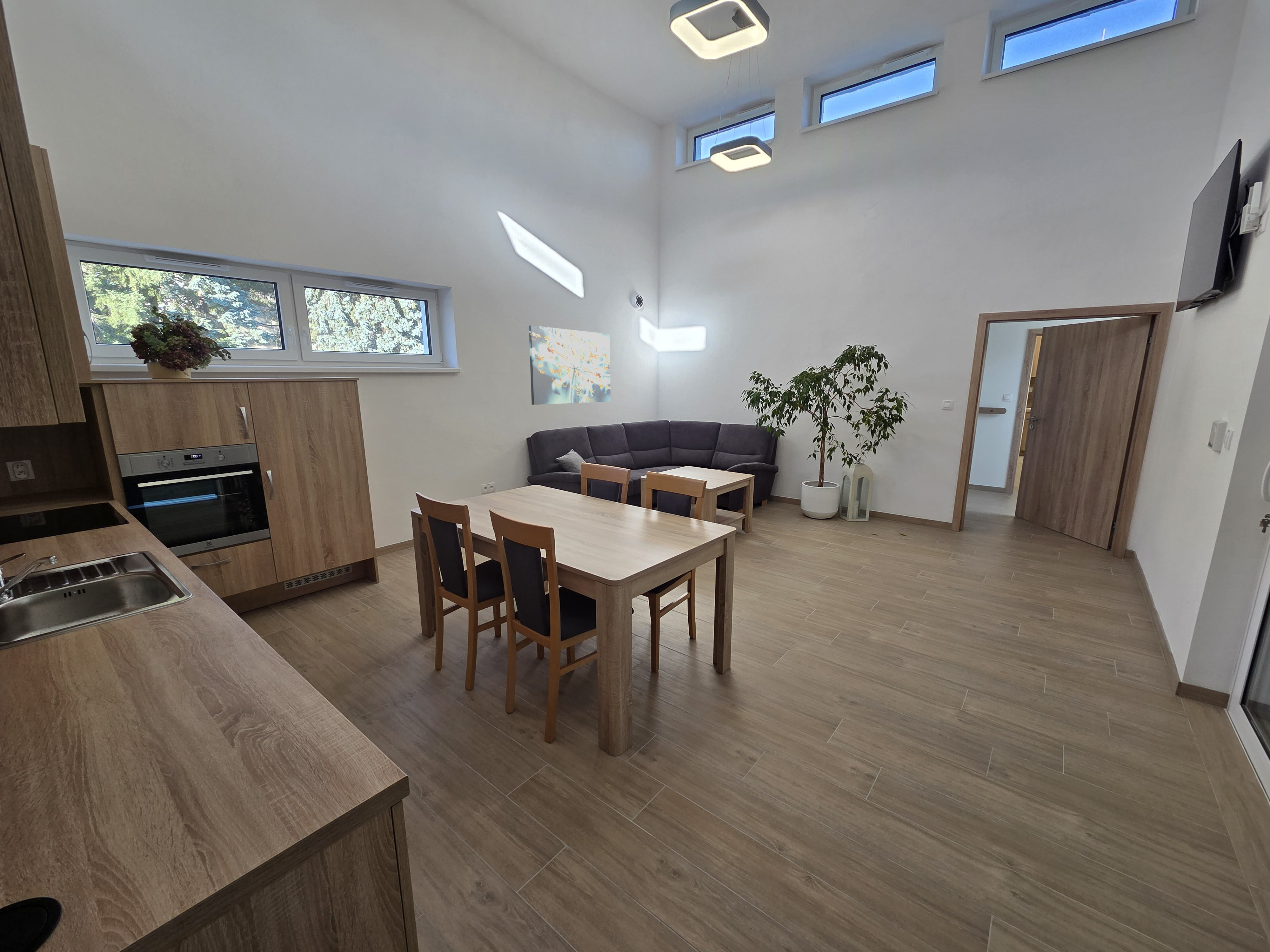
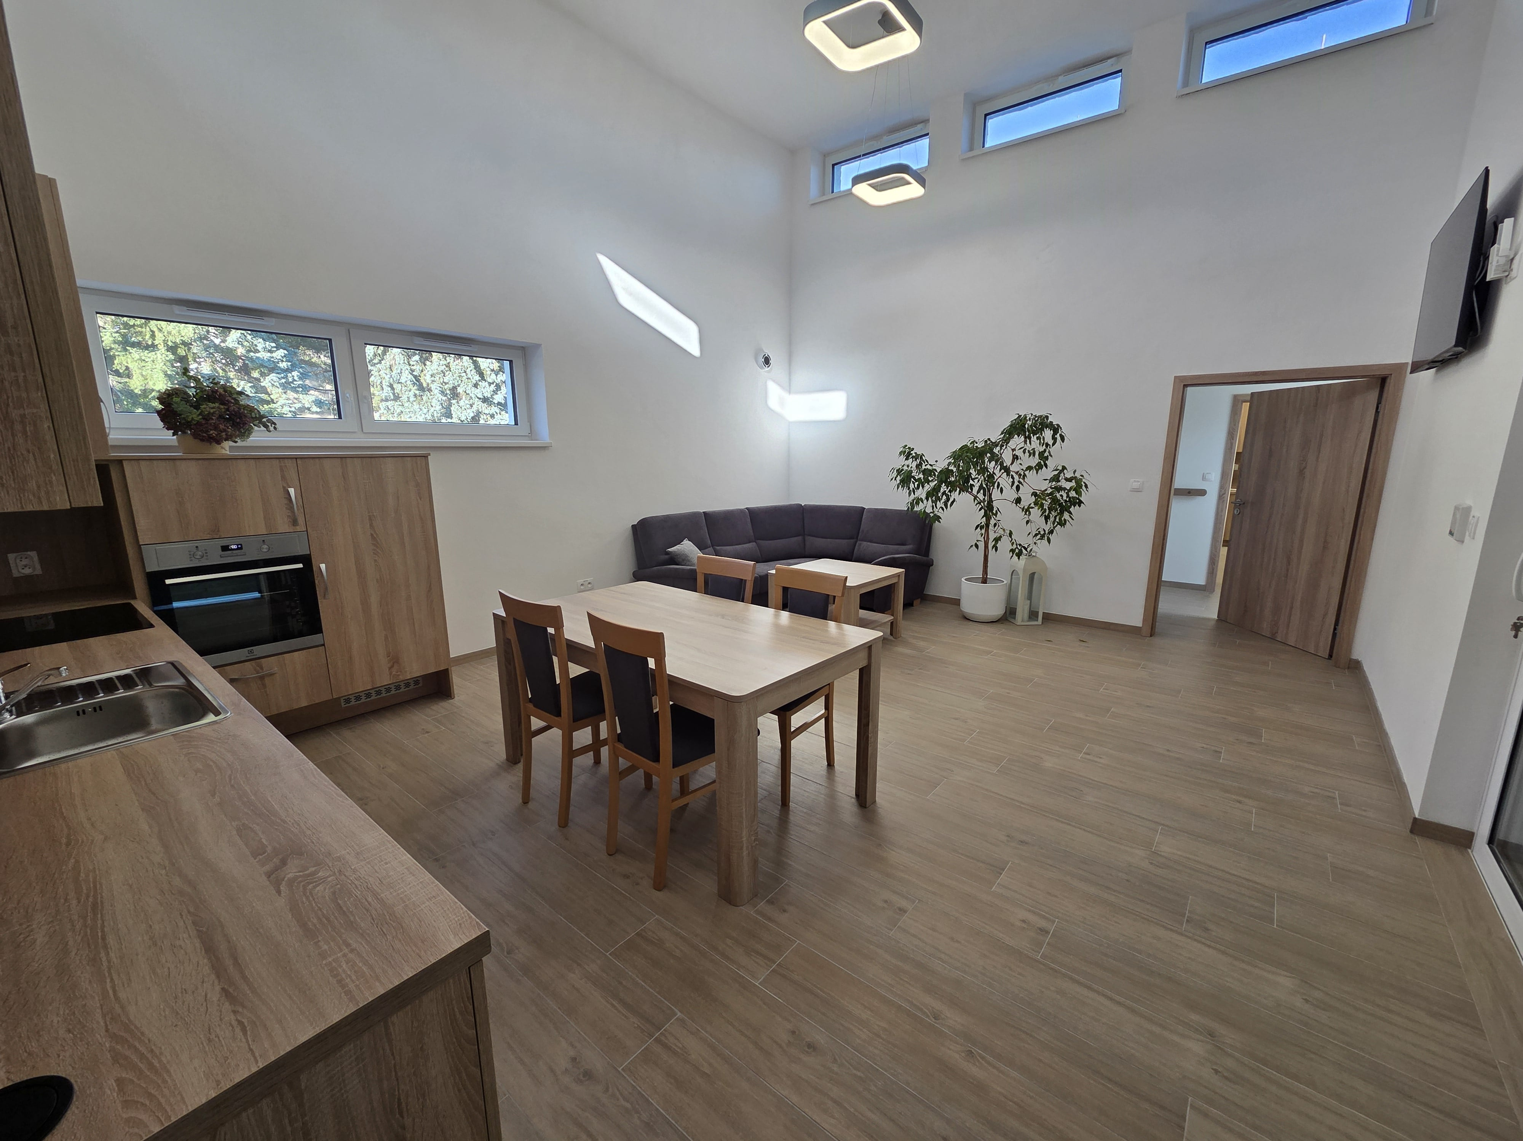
- wall art [529,325,611,405]
